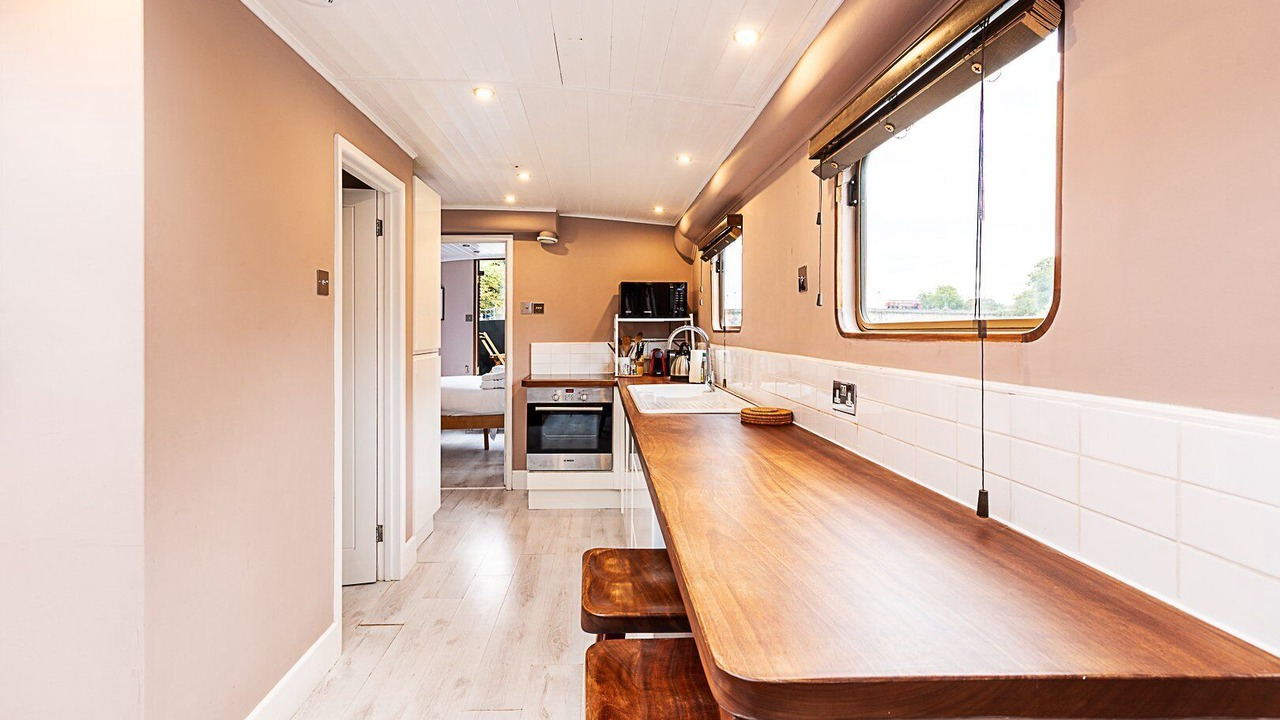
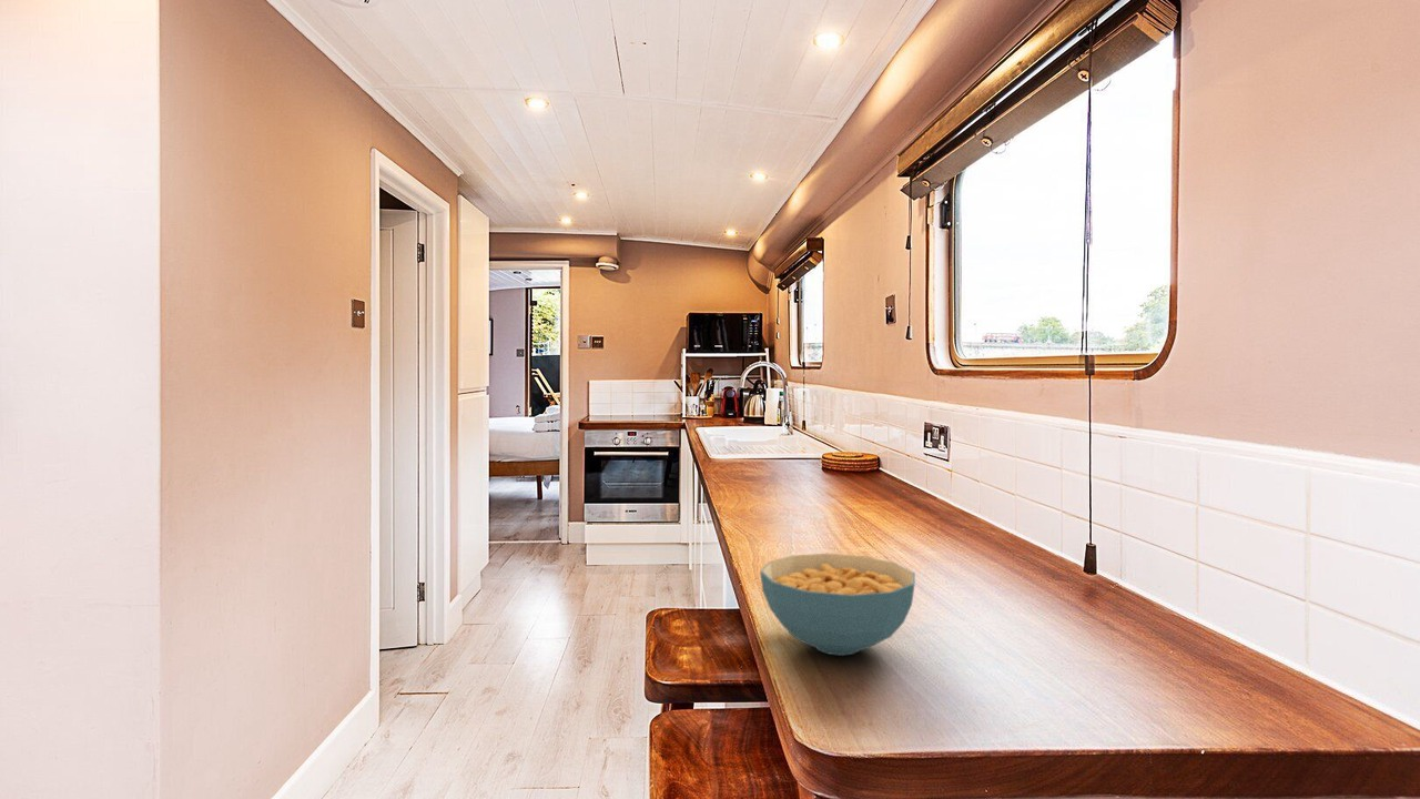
+ cereal bowl [759,553,916,657]
